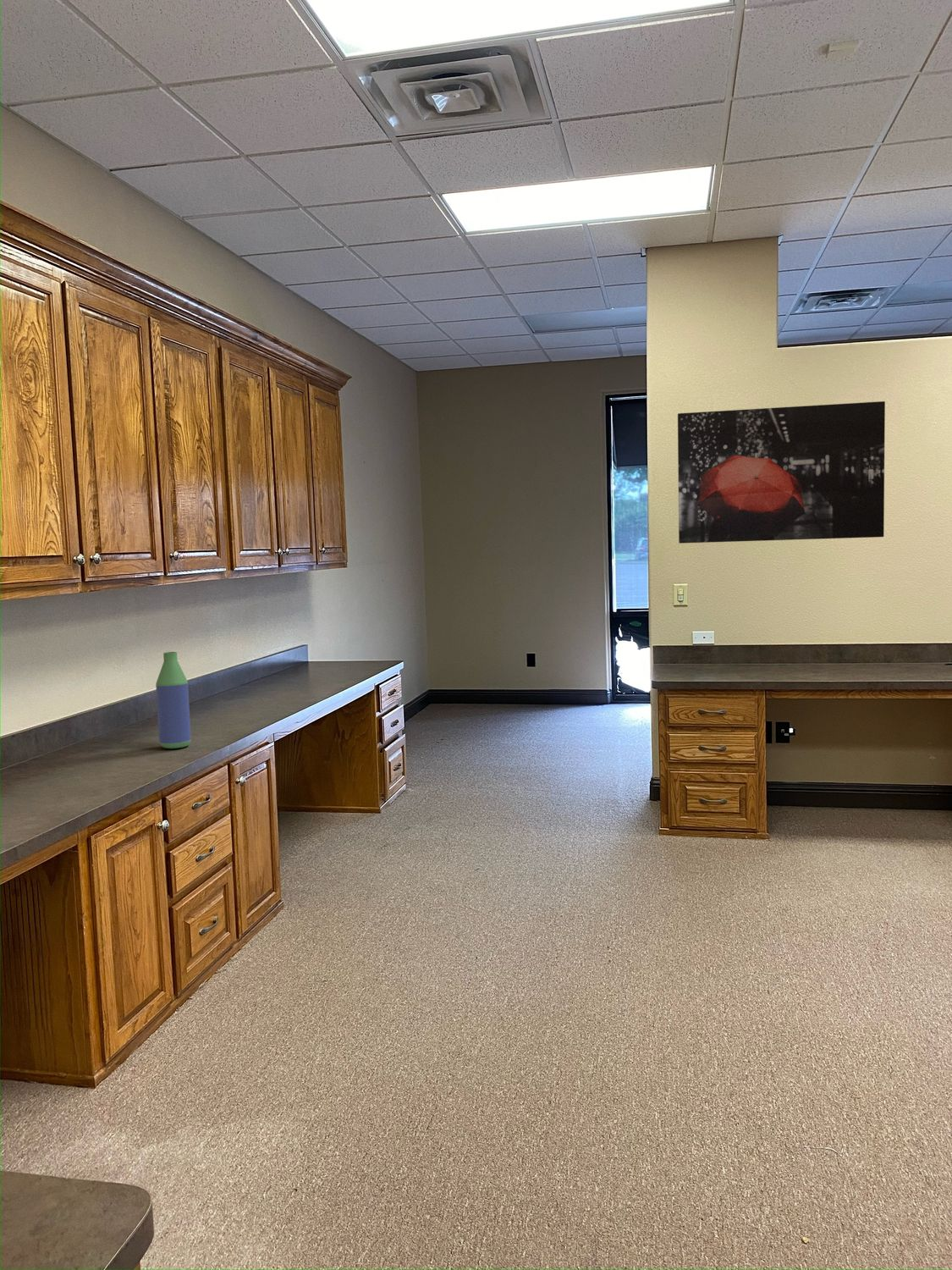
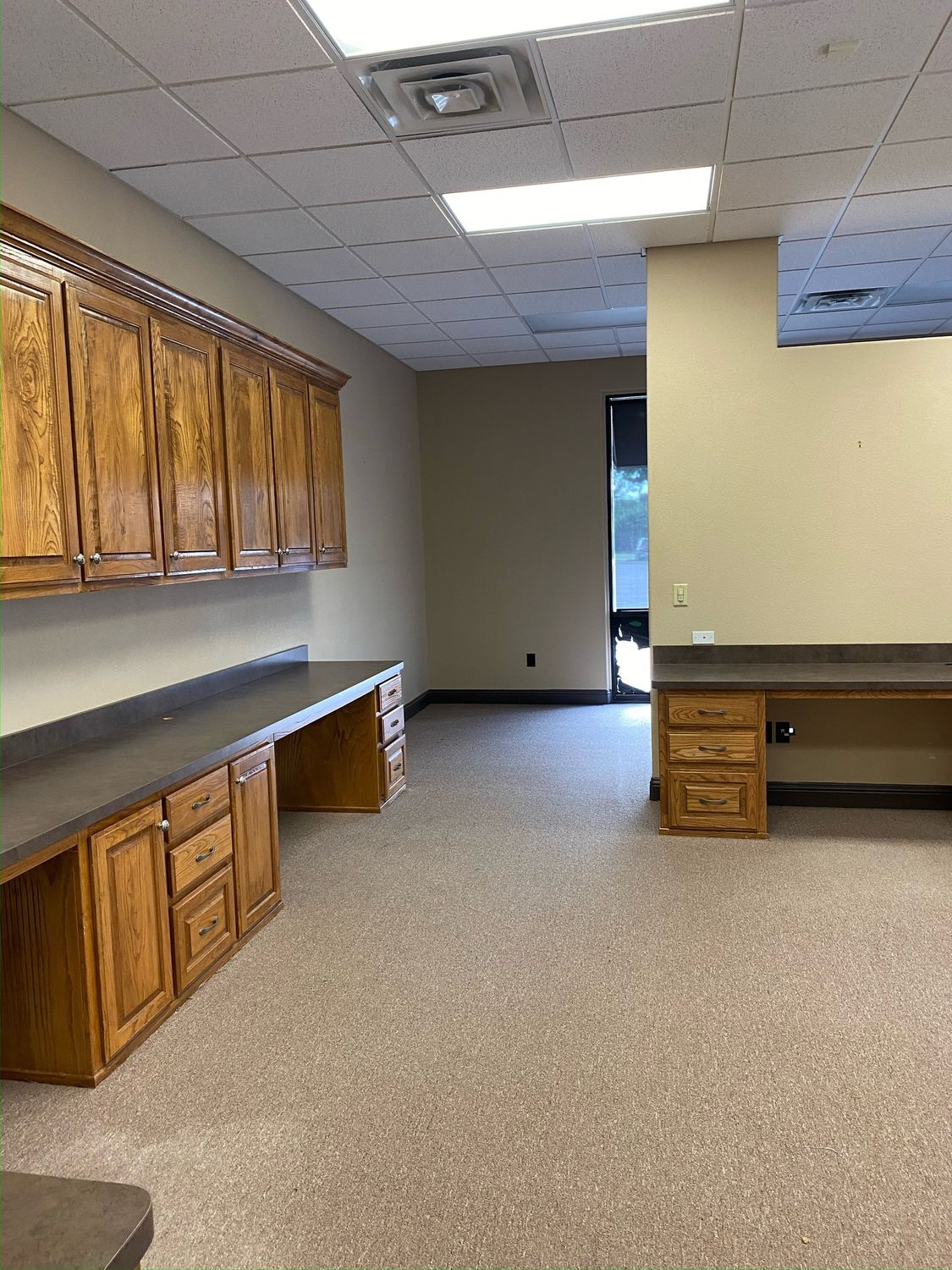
- bottle [155,651,192,749]
- wall art [677,400,886,544]
